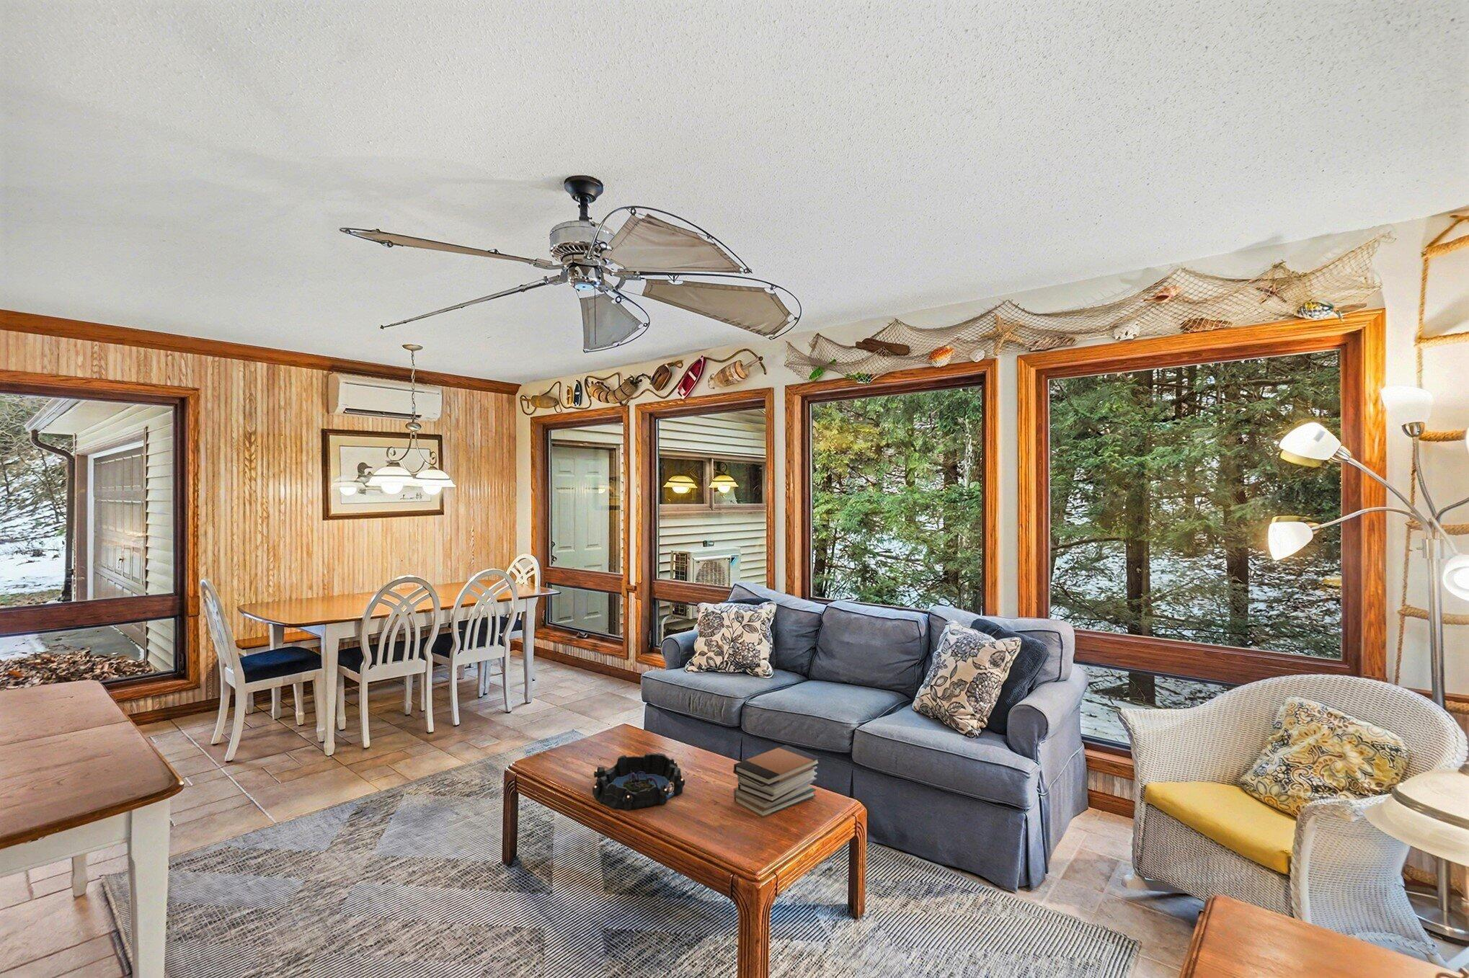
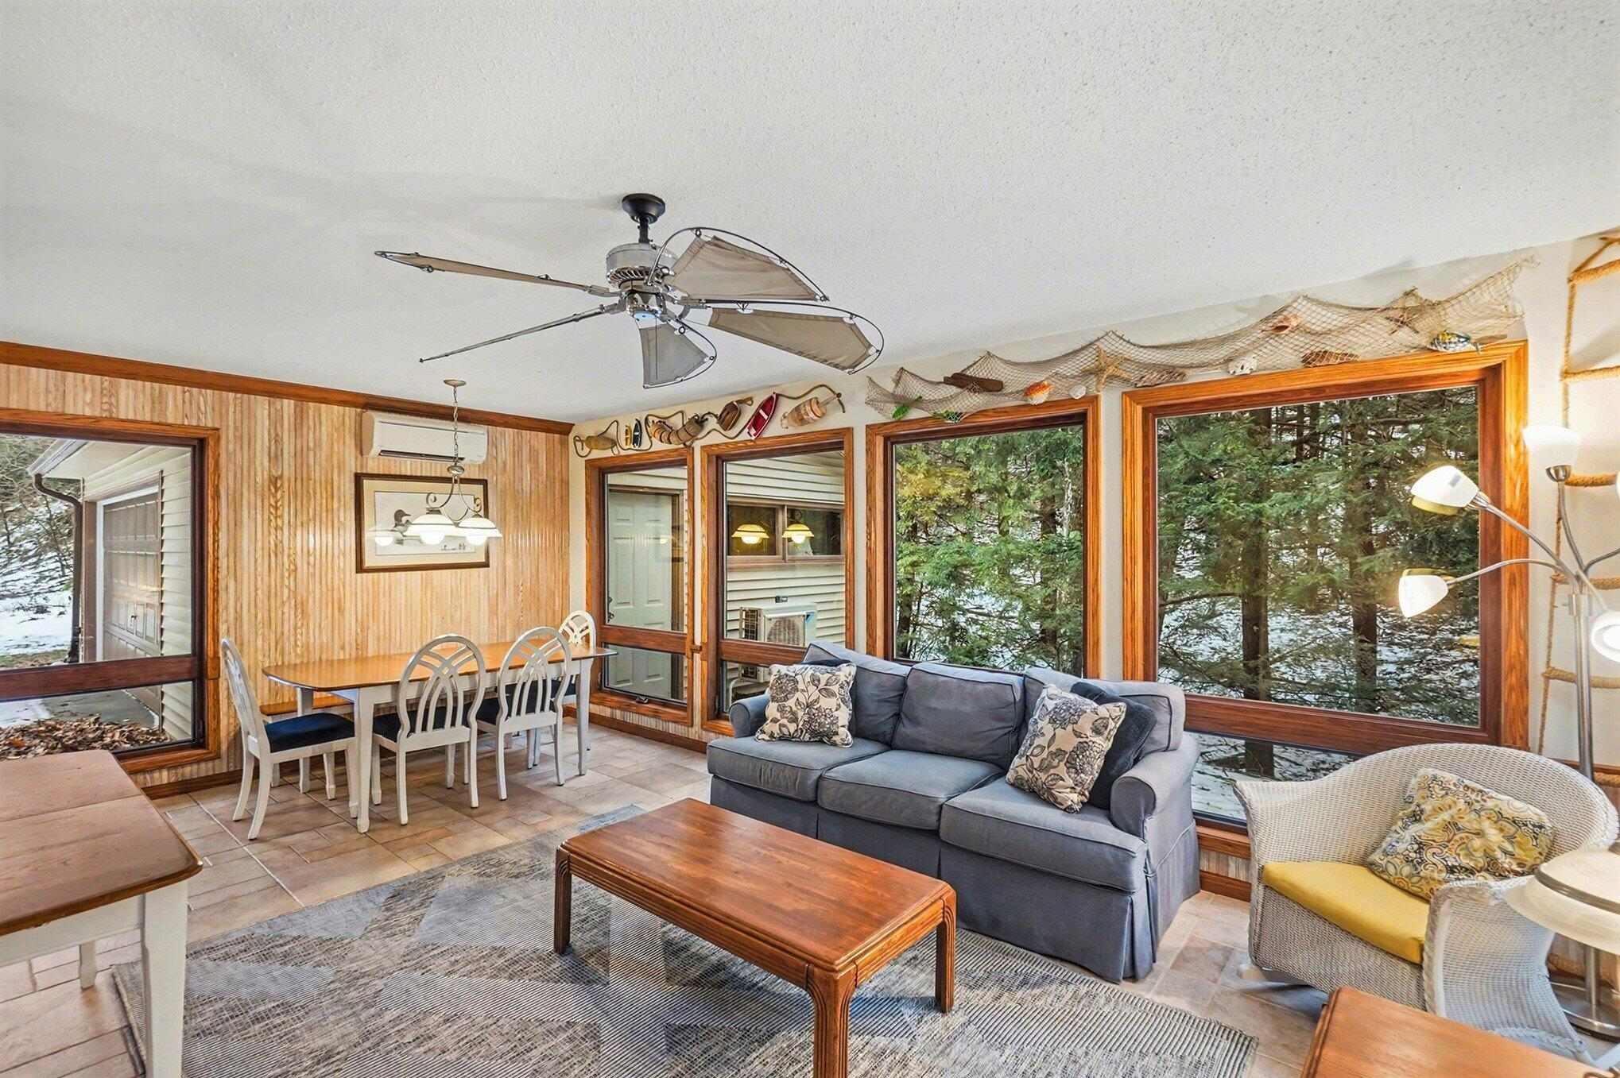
- book stack [732,744,822,818]
- decorative bowl [592,752,685,811]
